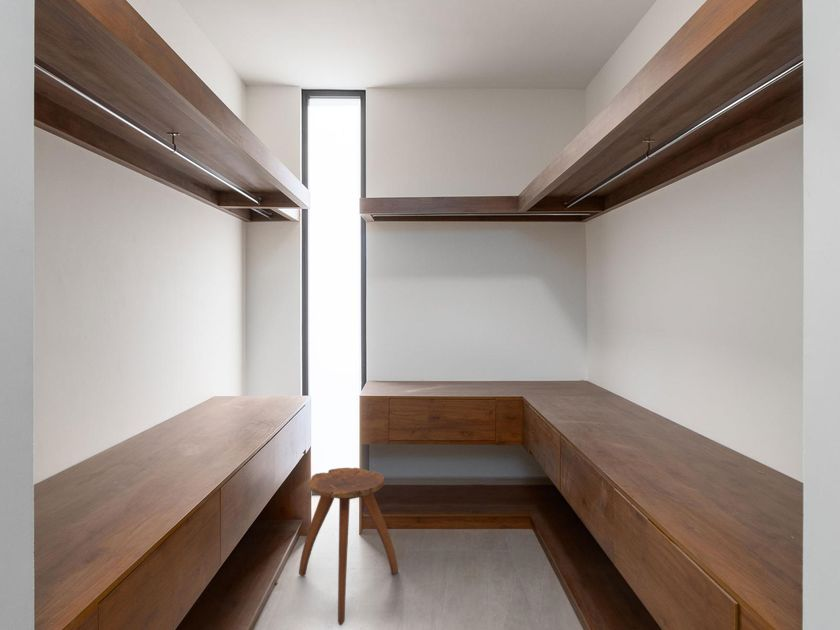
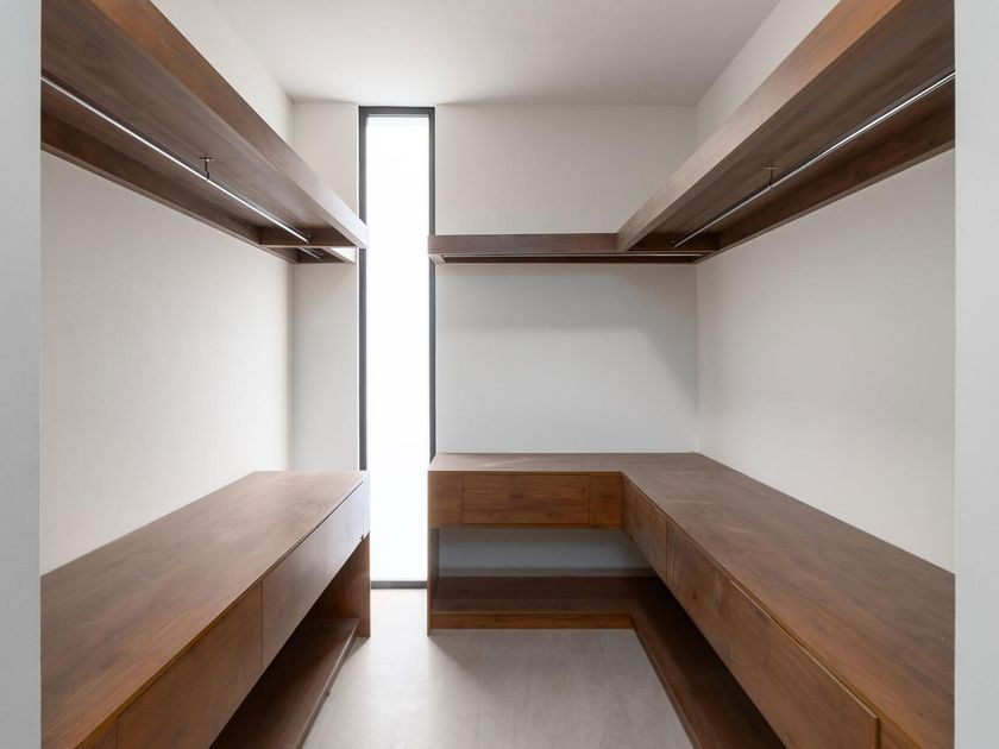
- stool [298,467,399,626]
